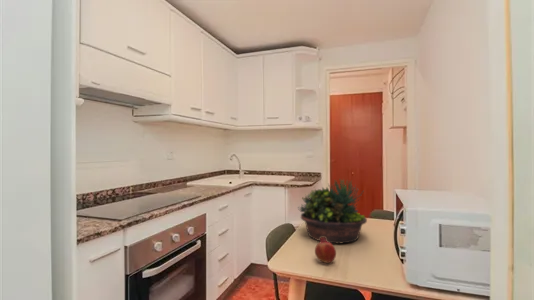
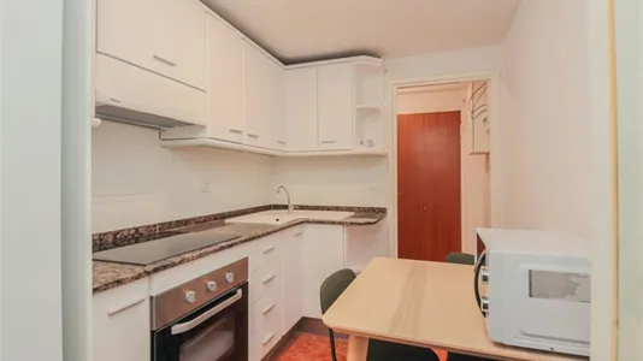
- fruit [314,237,337,265]
- succulent planter [297,178,368,244]
